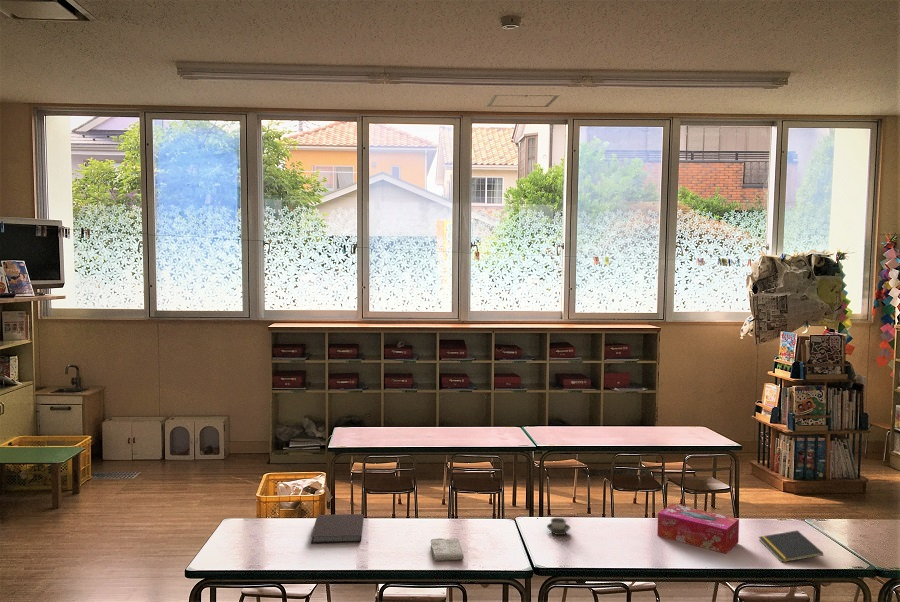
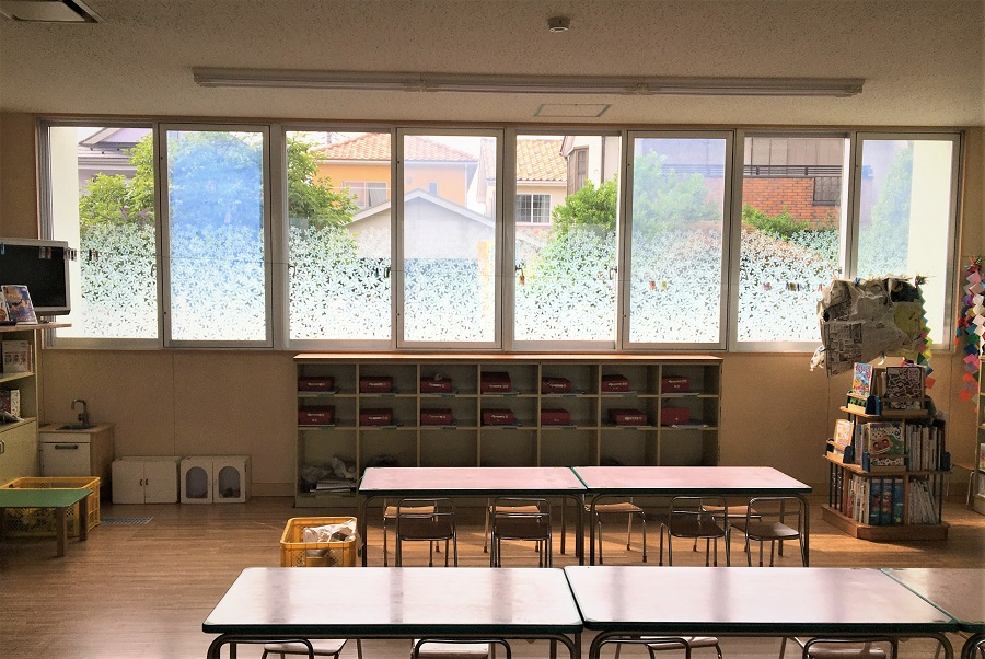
- washcloth [430,537,465,561]
- notebook [310,513,365,545]
- cup [546,517,571,536]
- tissue box [656,503,740,554]
- notepad [758,529,824,563]
